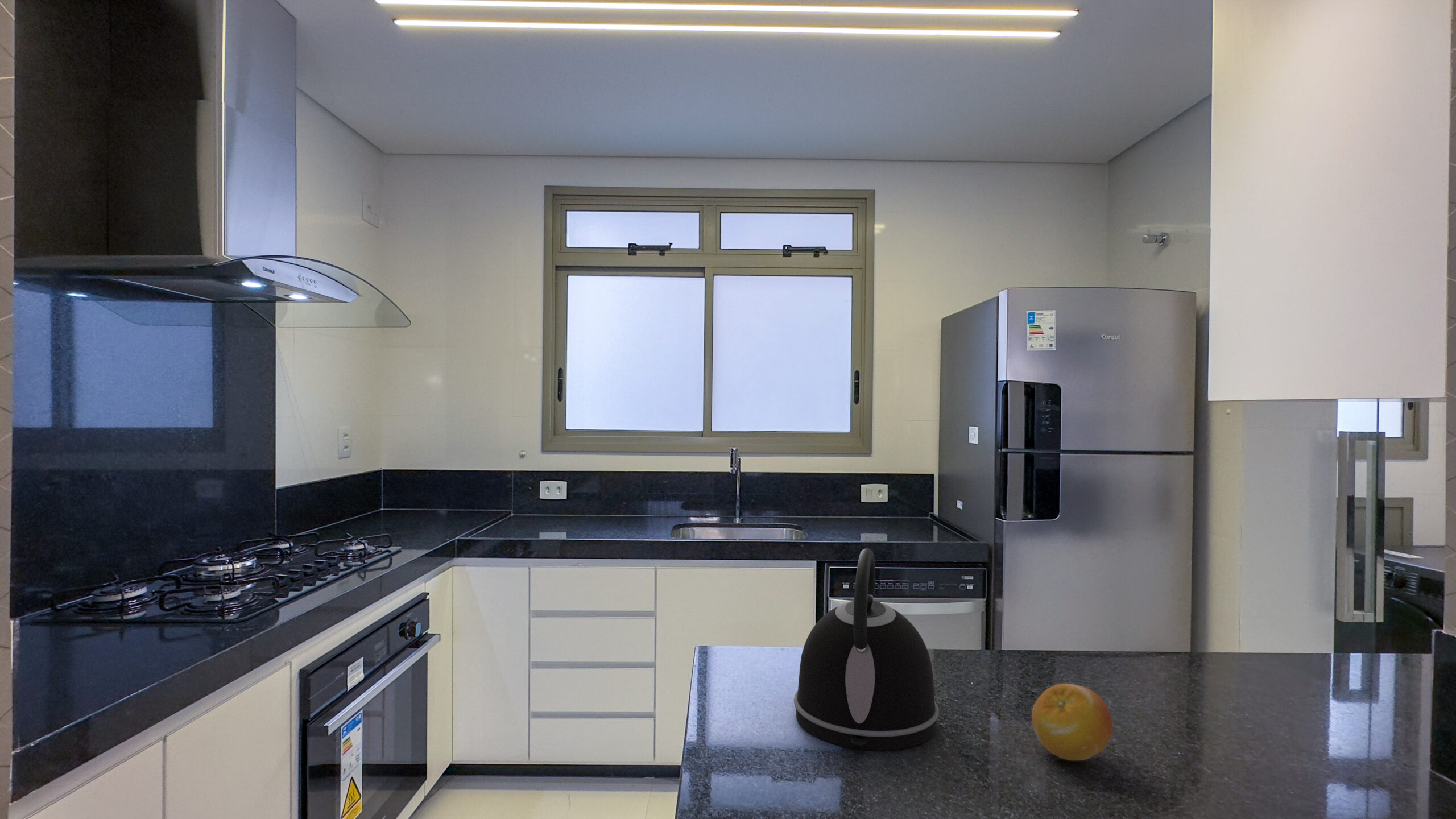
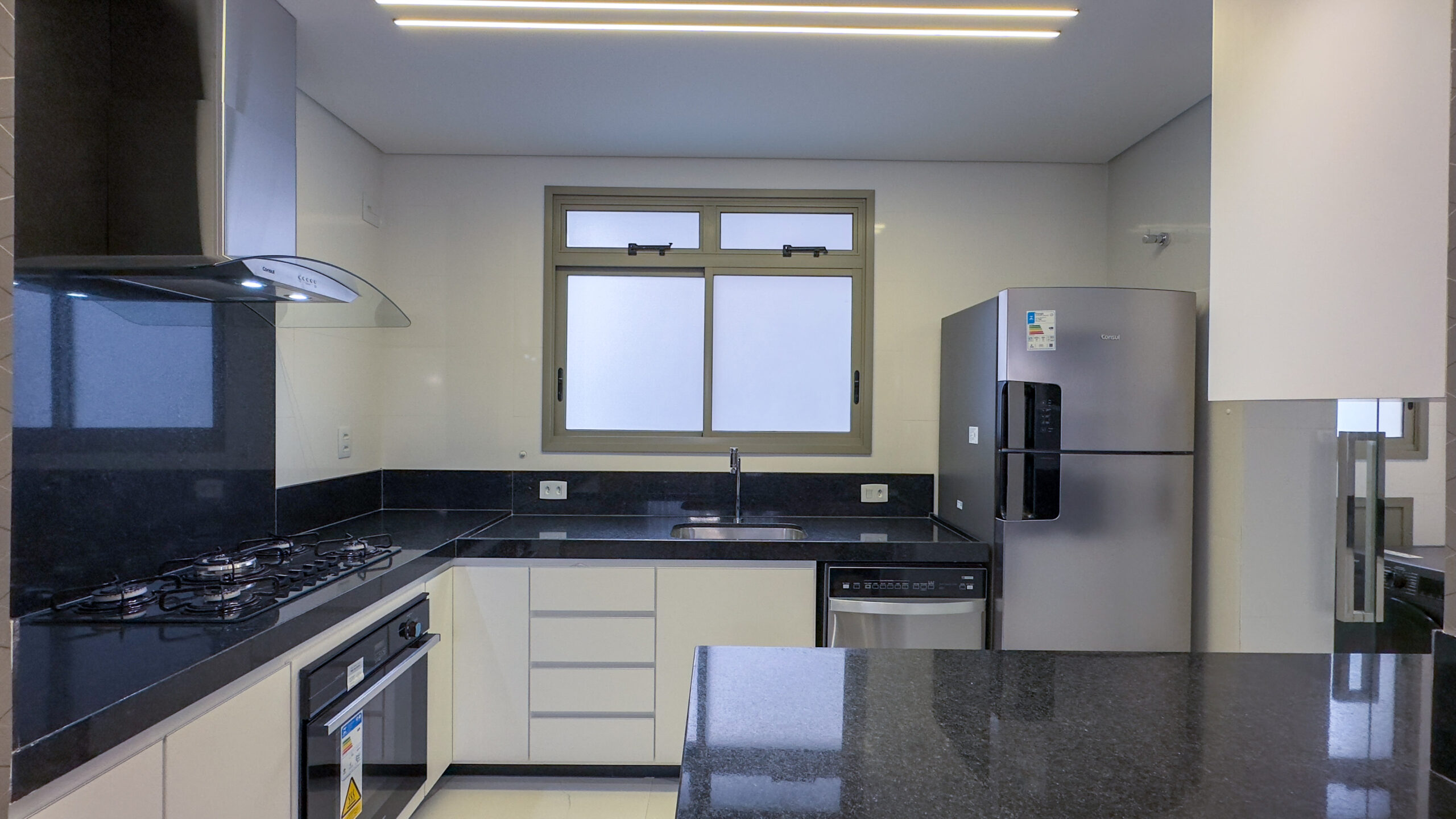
- kettle [793,548,940,751]
- fruit [1031,683,1114,762]
